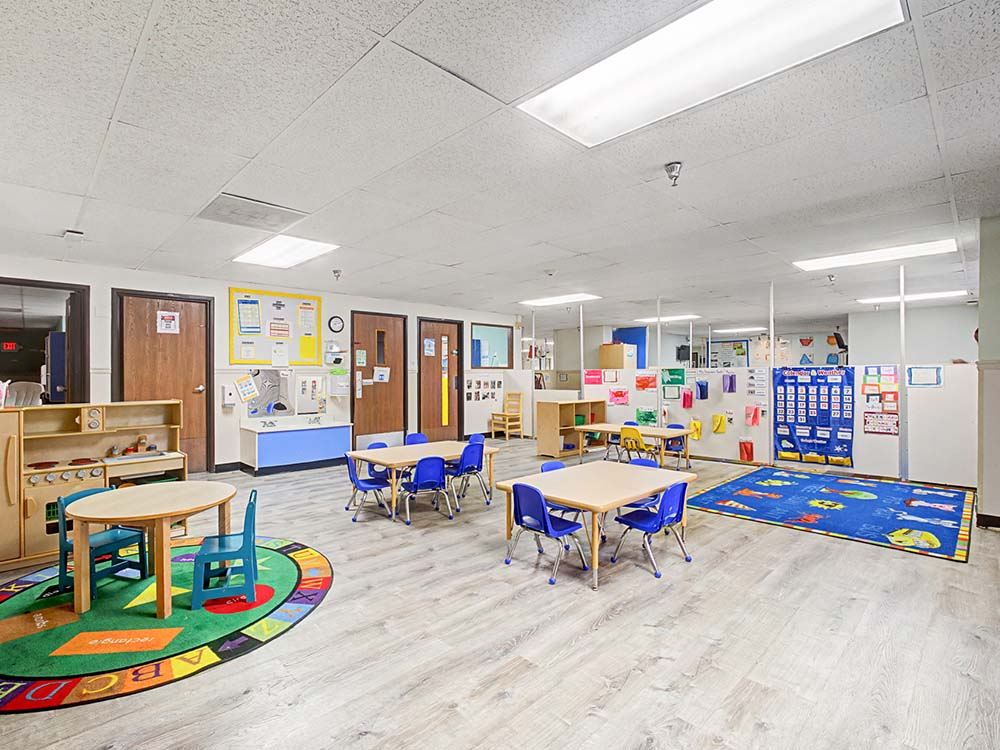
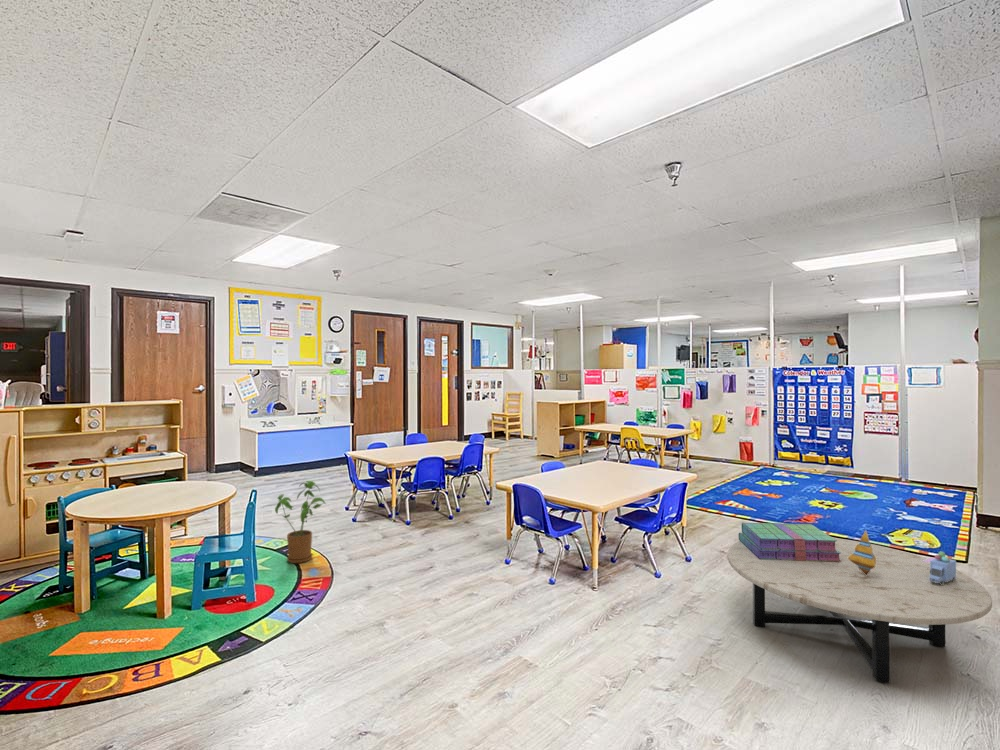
+ stacking toy [847,529,876,576]
+ coffee table [727,537,993,684]
+ toy truck [922,550,957,585]
+ stack of books [738,522,841,562]
+ house plant [274,480,327,564]
